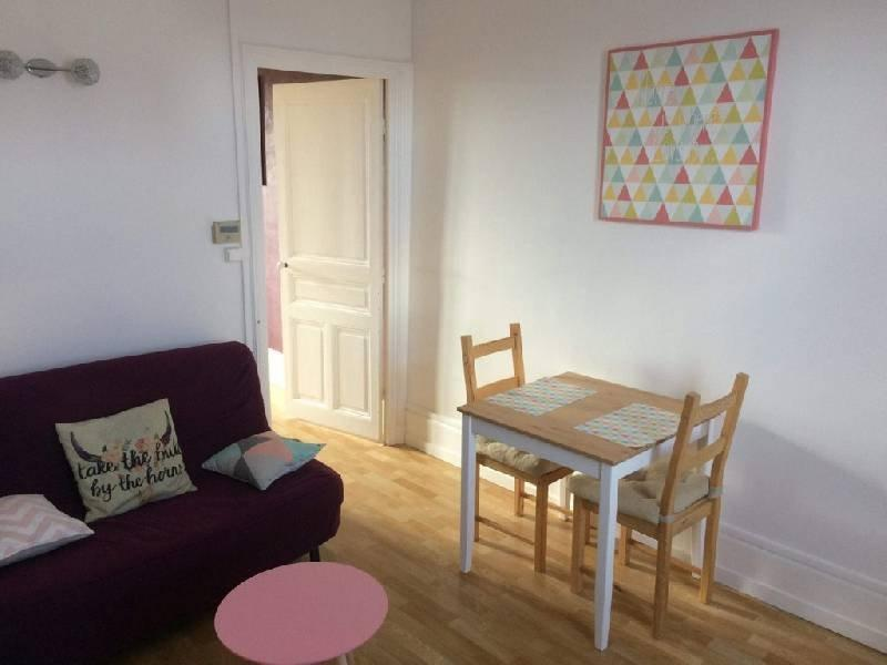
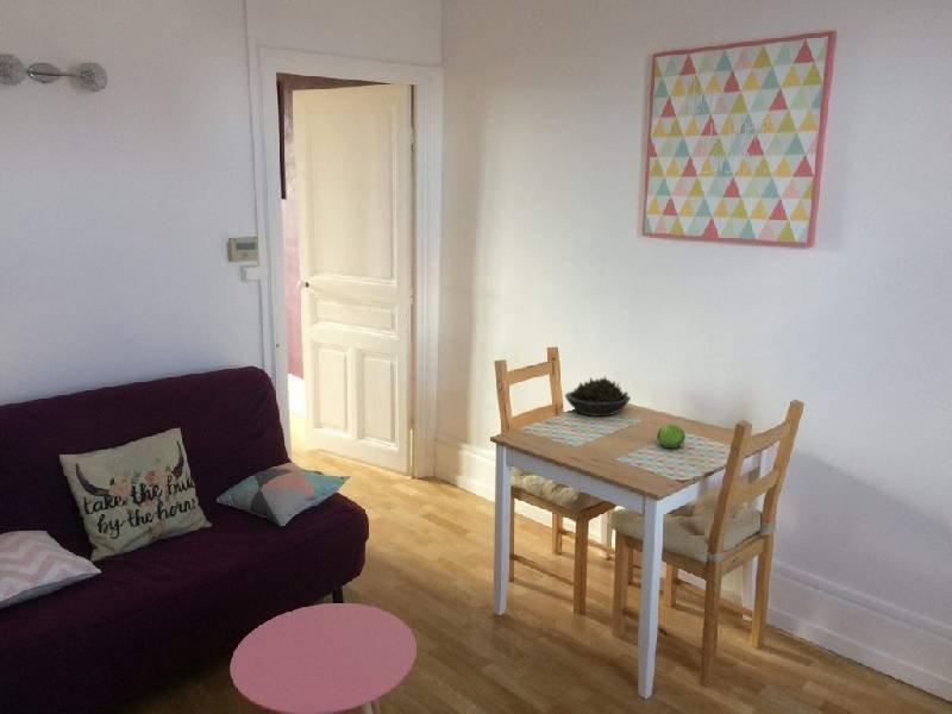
+ fruit [656,424,687,450]
+ succulent plant [564,375,632,418]
